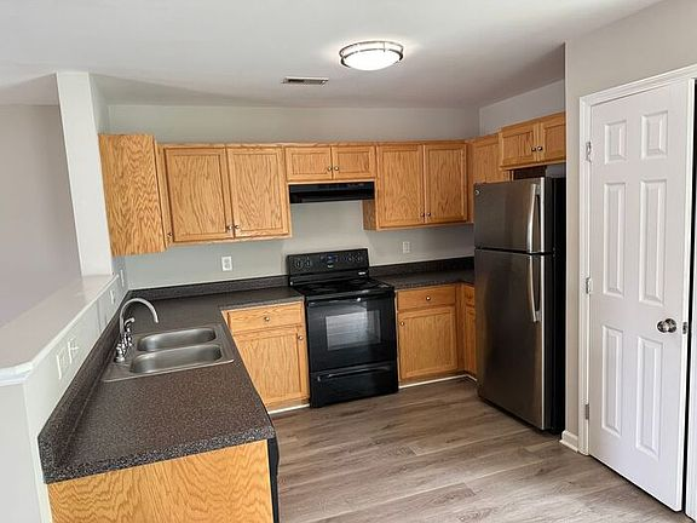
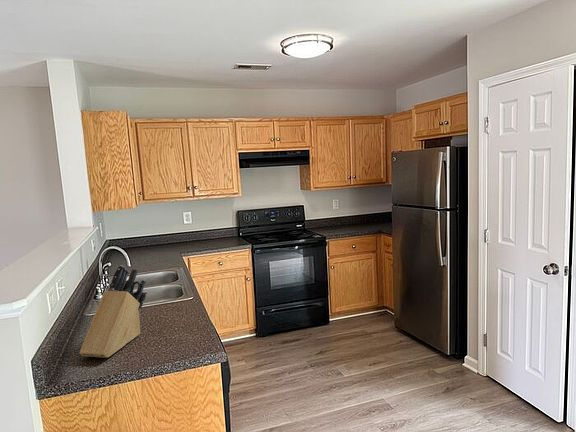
+ knife block [78,264,148,358]
